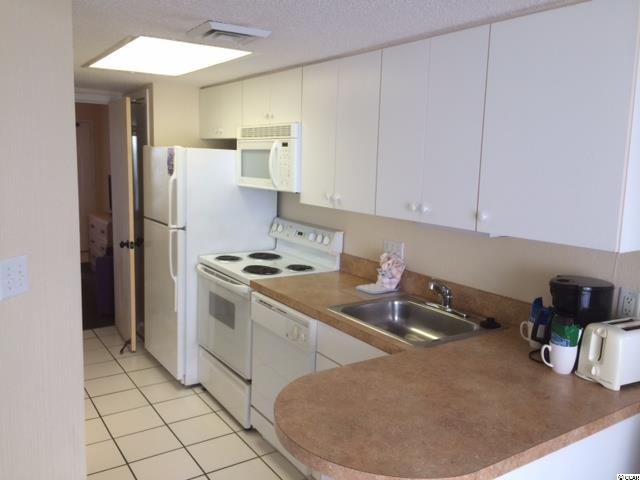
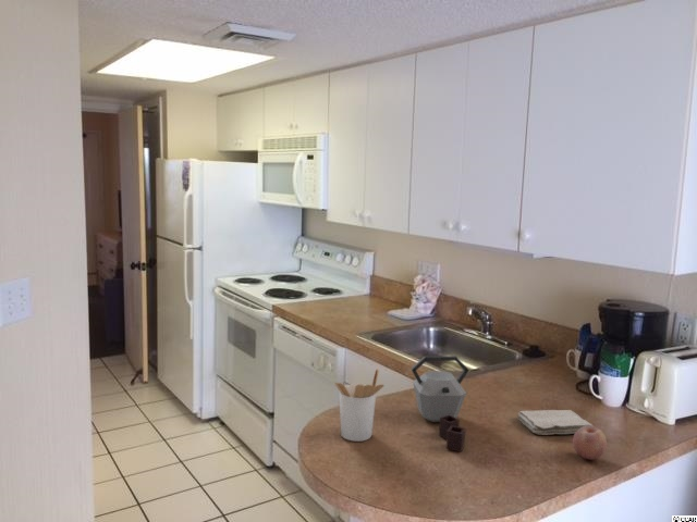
+ utensil holder [333,368,386,443]
+ kettle [409,355,470,452]
+ fruit [572,425,608,461]
+ washcloth [517,409,595,436]
